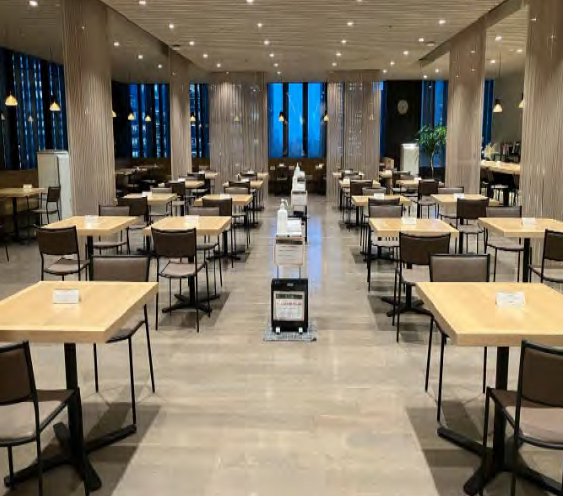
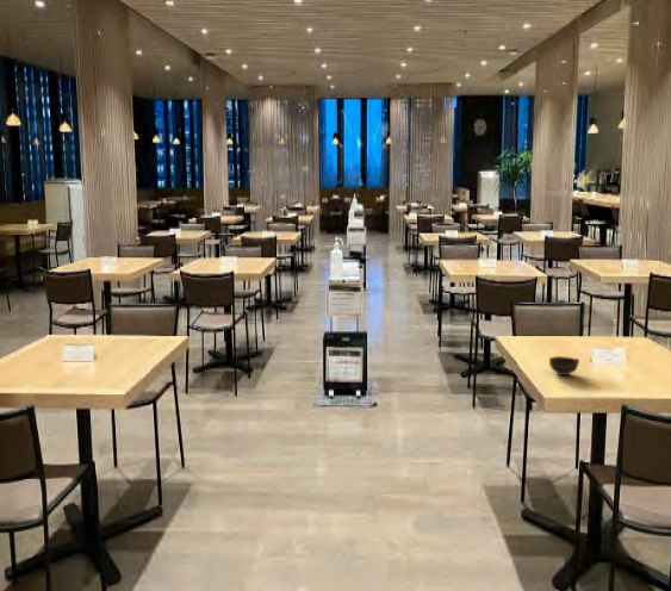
+ cup [548,355,580,377]
